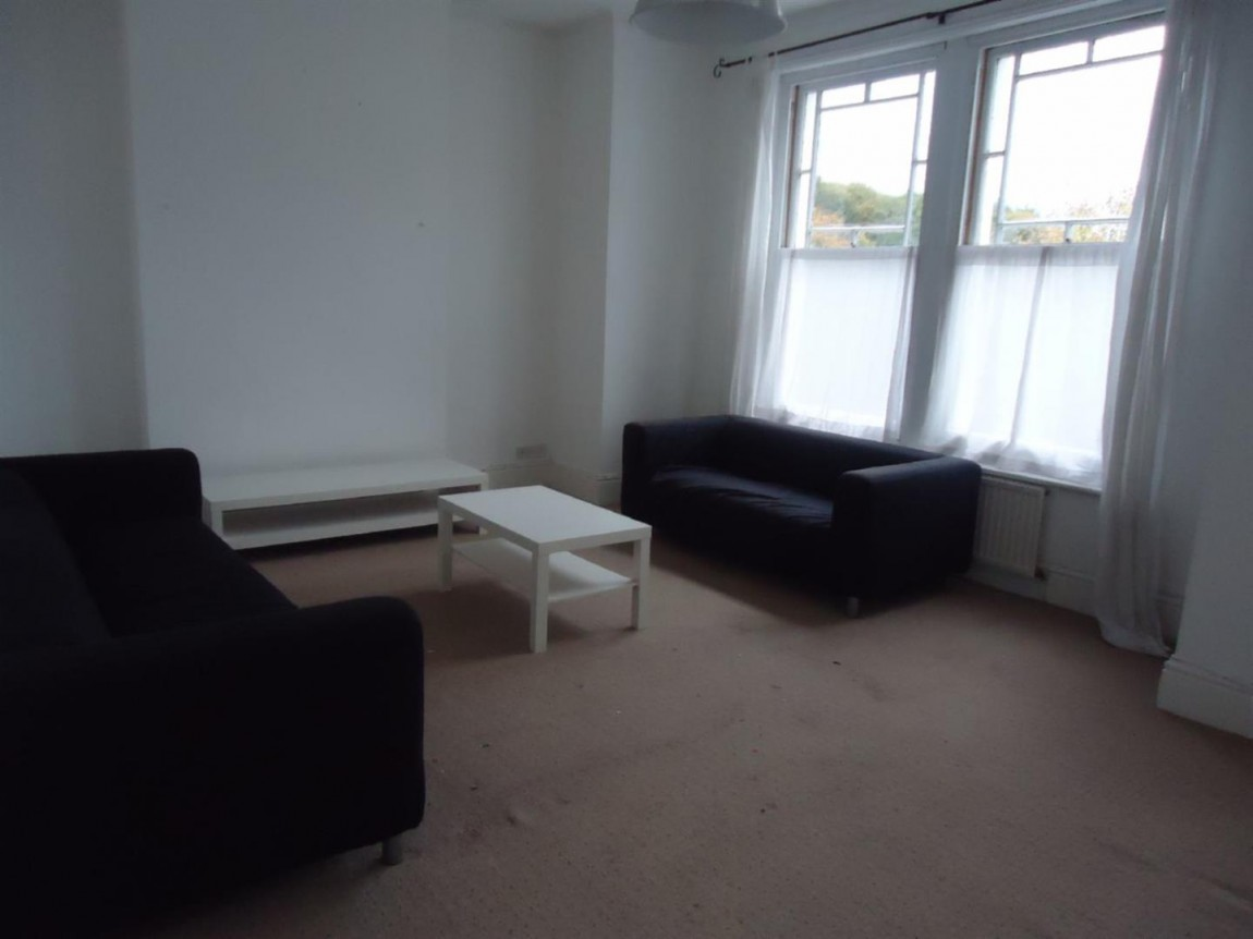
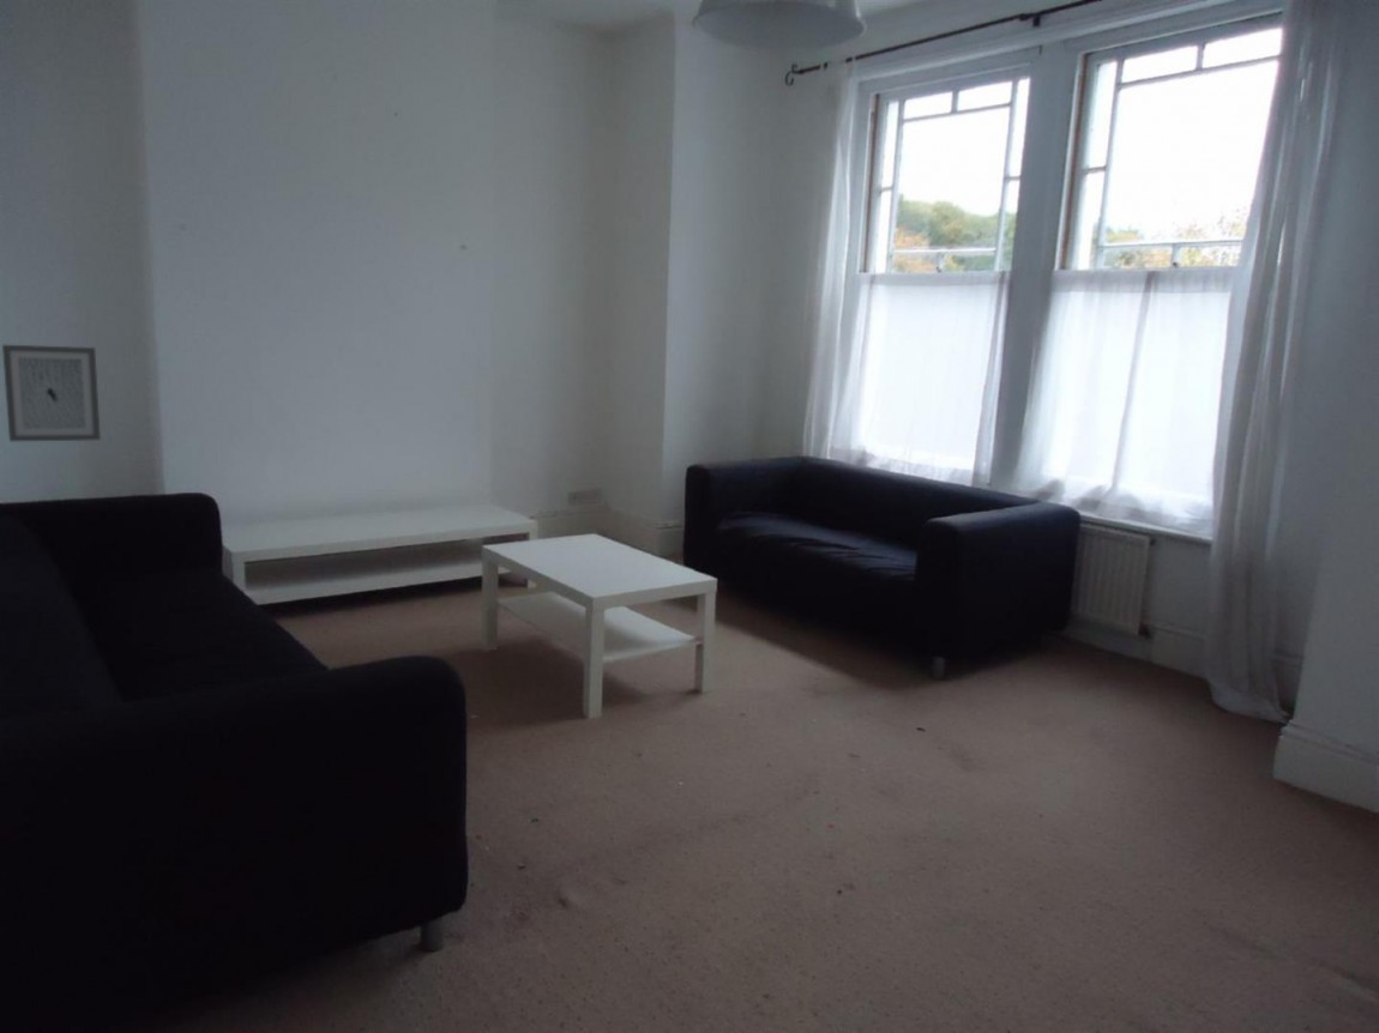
+ wall art [1,344,102,442]
